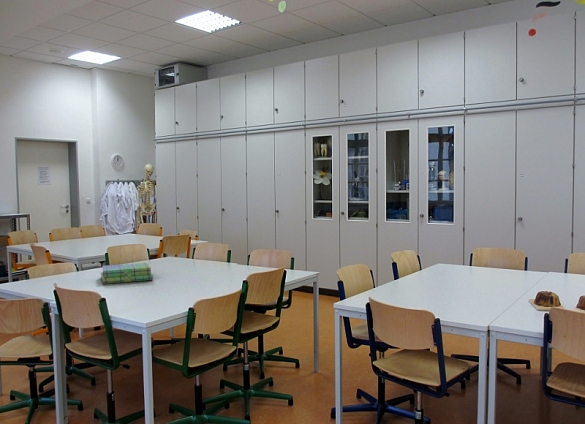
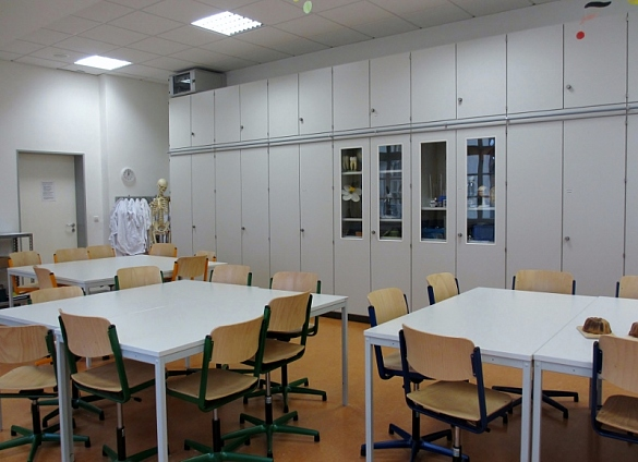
- stack of books [100,262,154,285]
